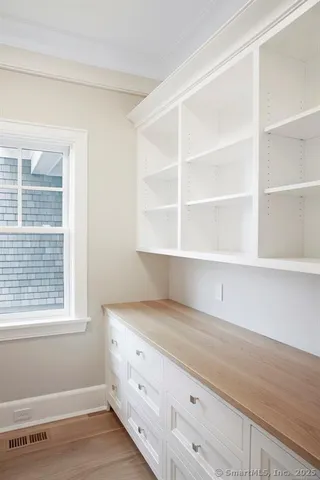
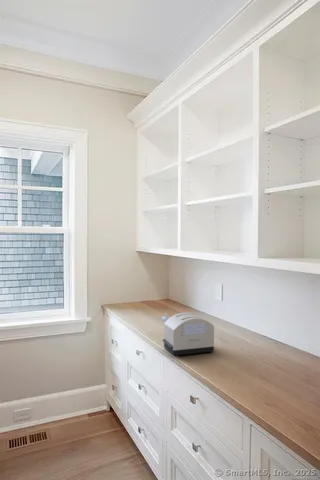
+ toaster [161,312,215,357]
